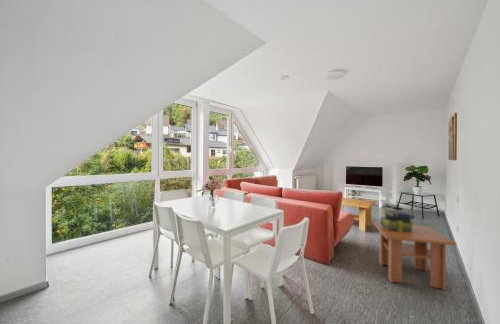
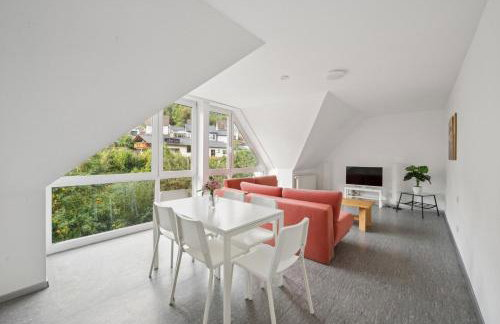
- coffee table [372,221,457,291]
- stack of books [380,208,415,232]
